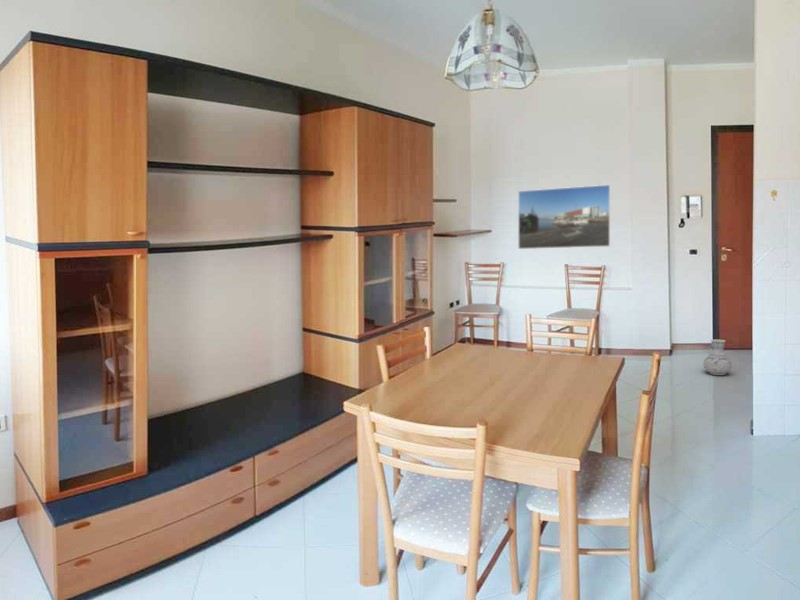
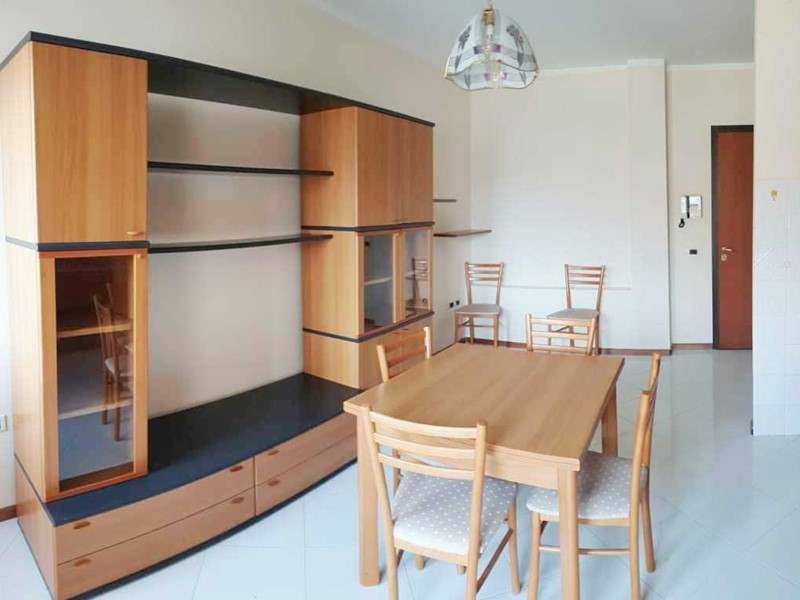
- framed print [517,184,611,250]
- vase [703,339,733,376]
